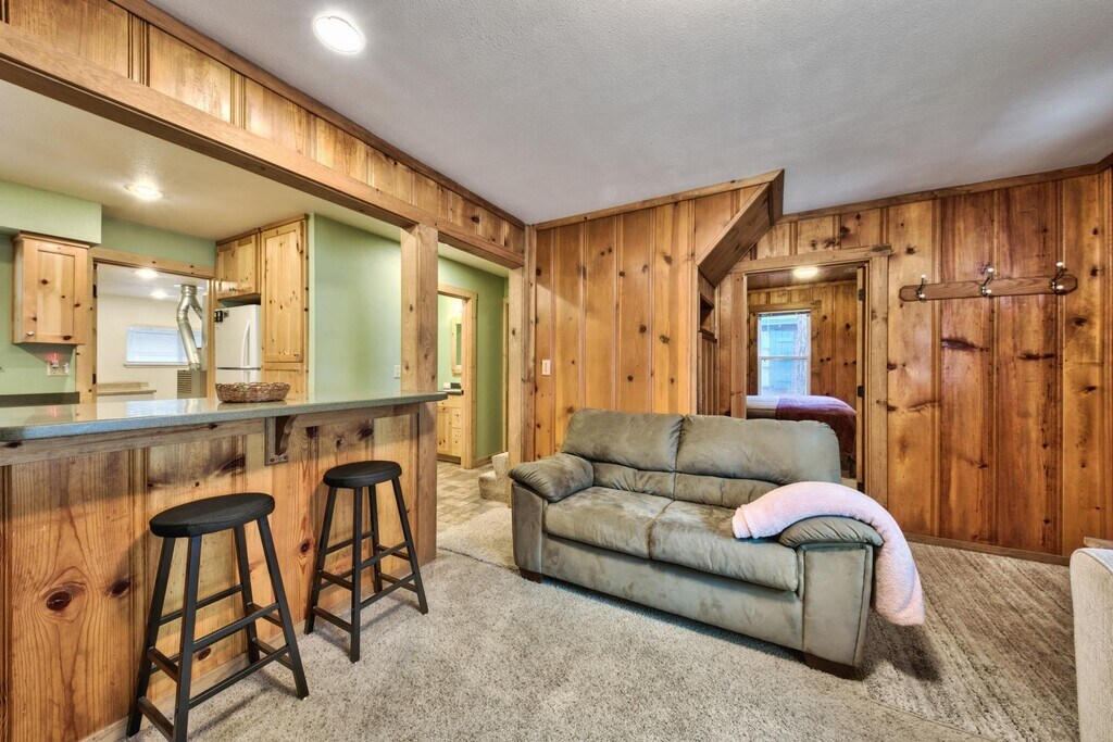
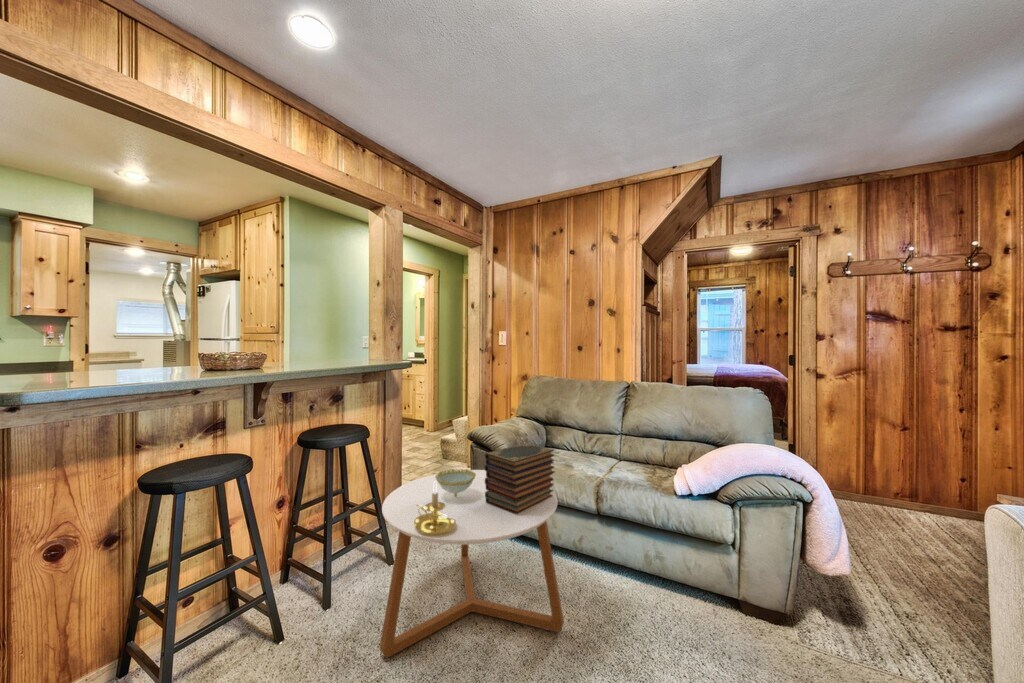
+ coffee table [379,469,565,658]
+ decorative bowl [436,468,476,497]
+ candle holder [414,482,456,535]
+ book stack [484,442,556,514]
